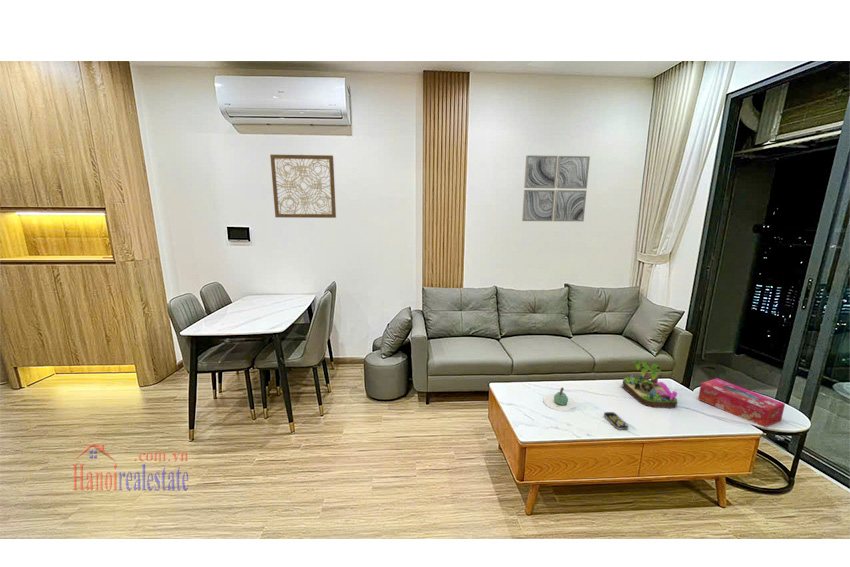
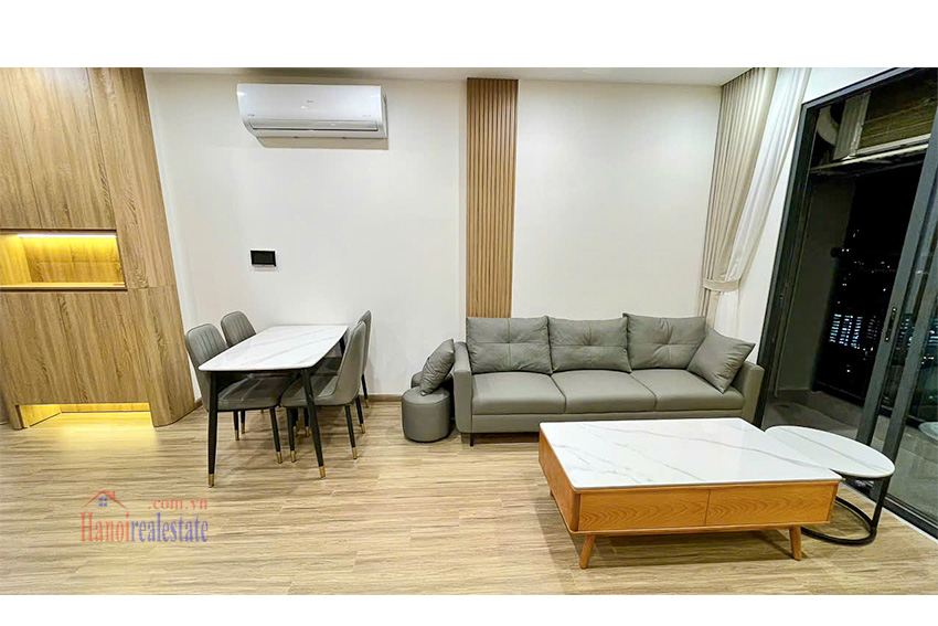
- tissue box [697,377,786,428]
- wall art [521,154,591,222]
- plant [621,359,678,409]
- teapot [543,387,579,412]
- remote control [603,411,630,431]
- wall art [269,154,337,219]
